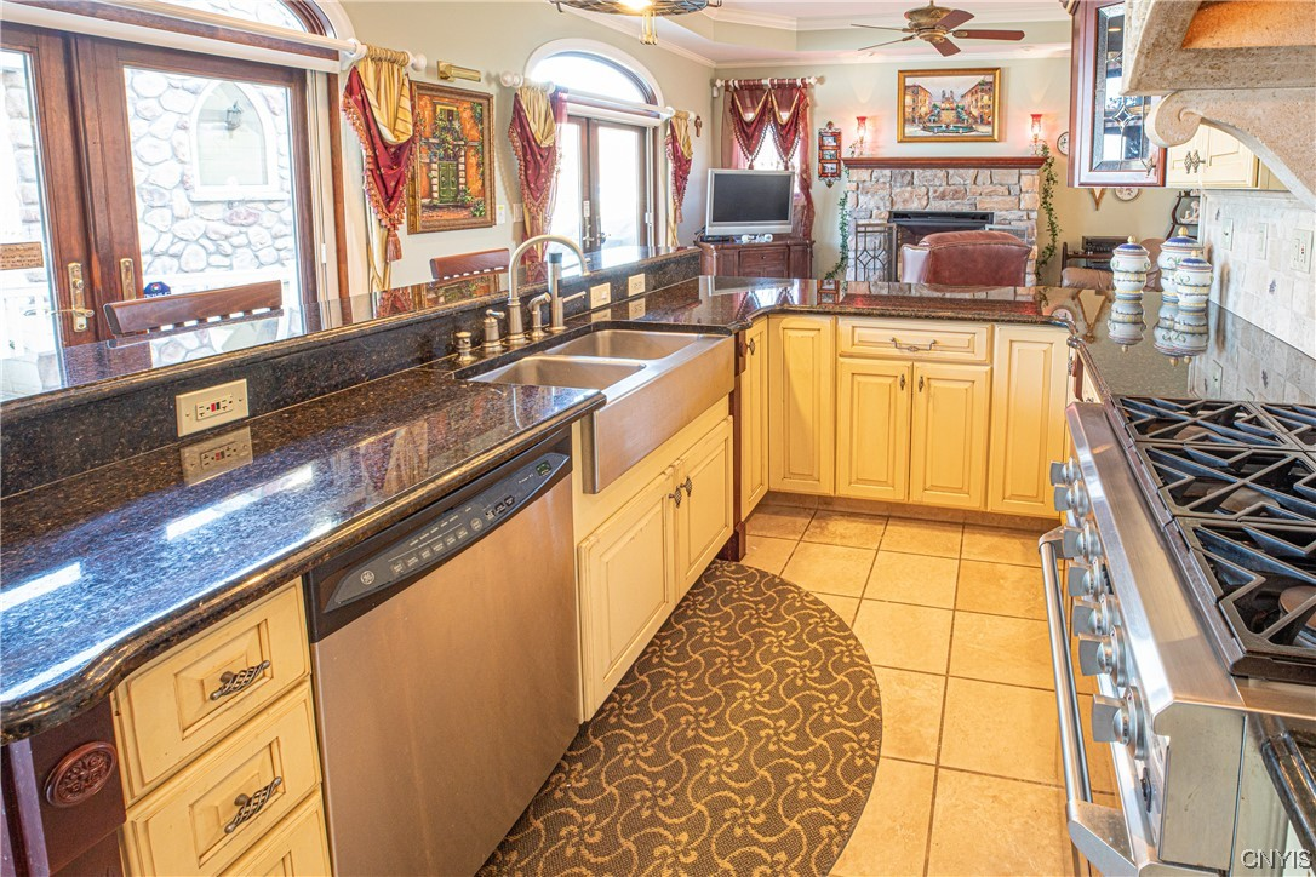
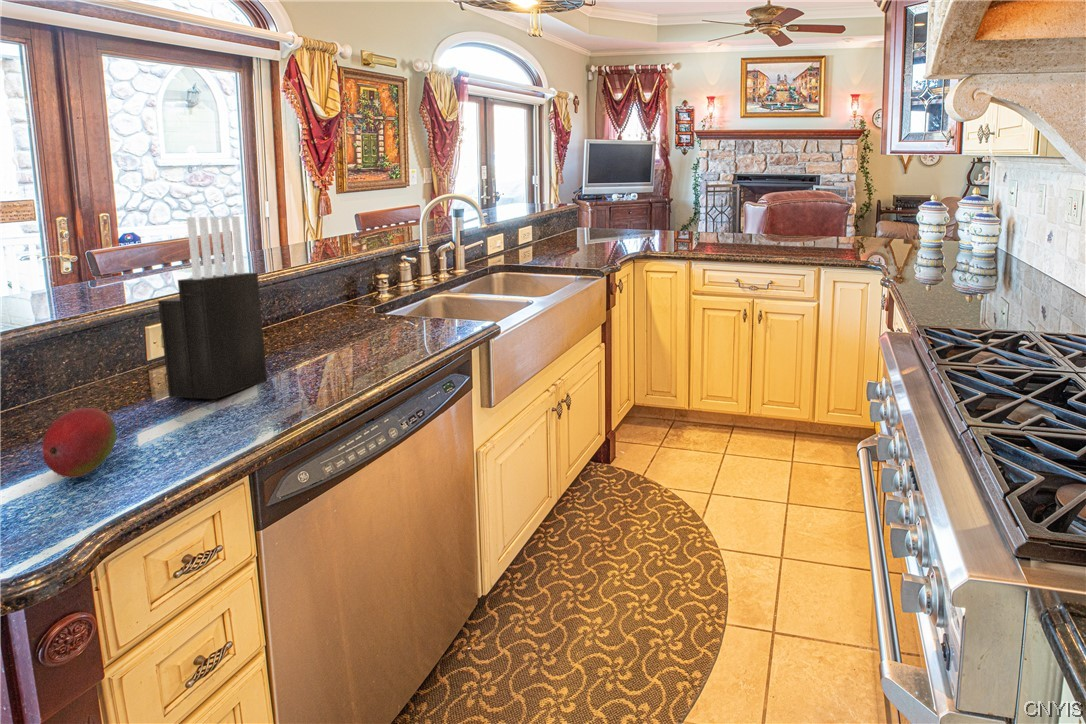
+ knife block [157,216,268,400]
+ fruit [42,407,118,479]
